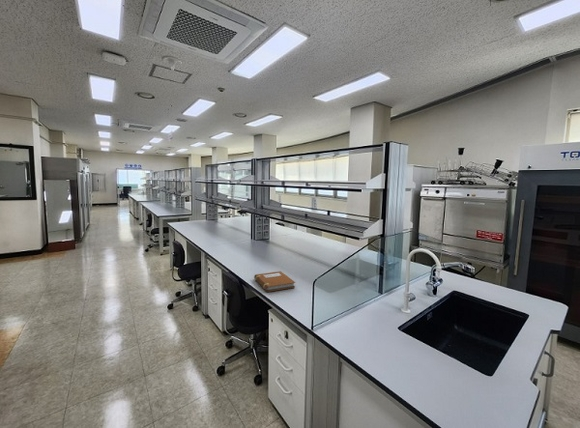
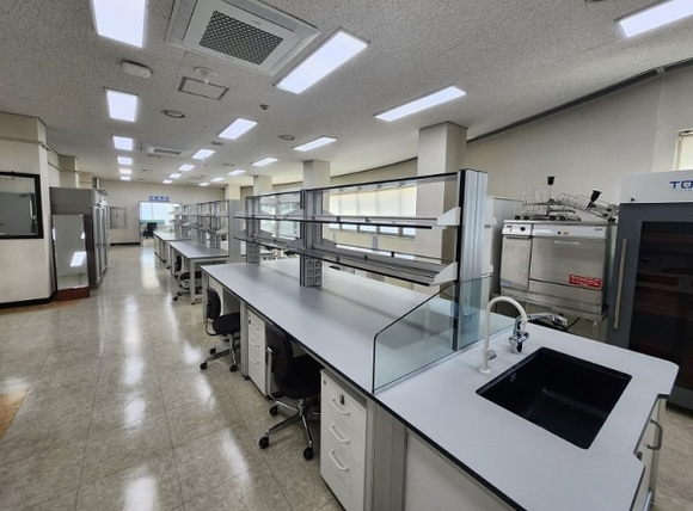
- notebook [253,270,296,293]
